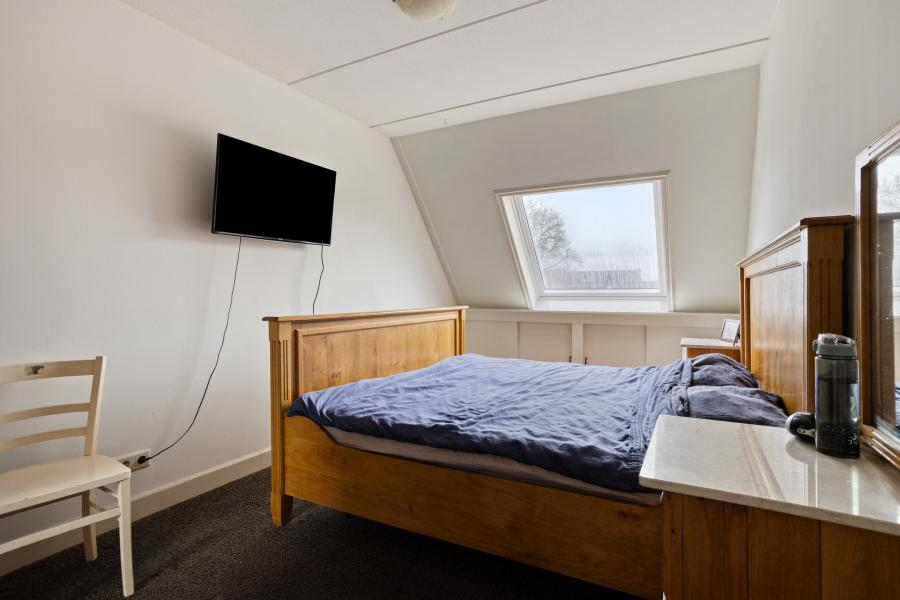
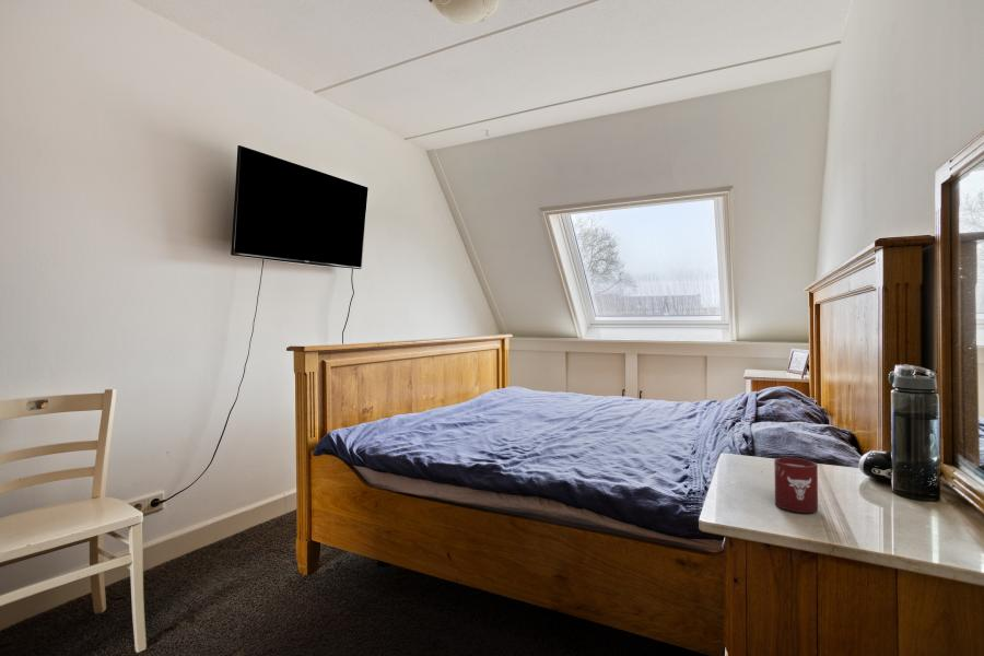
+ cup [773,457,819,514]
